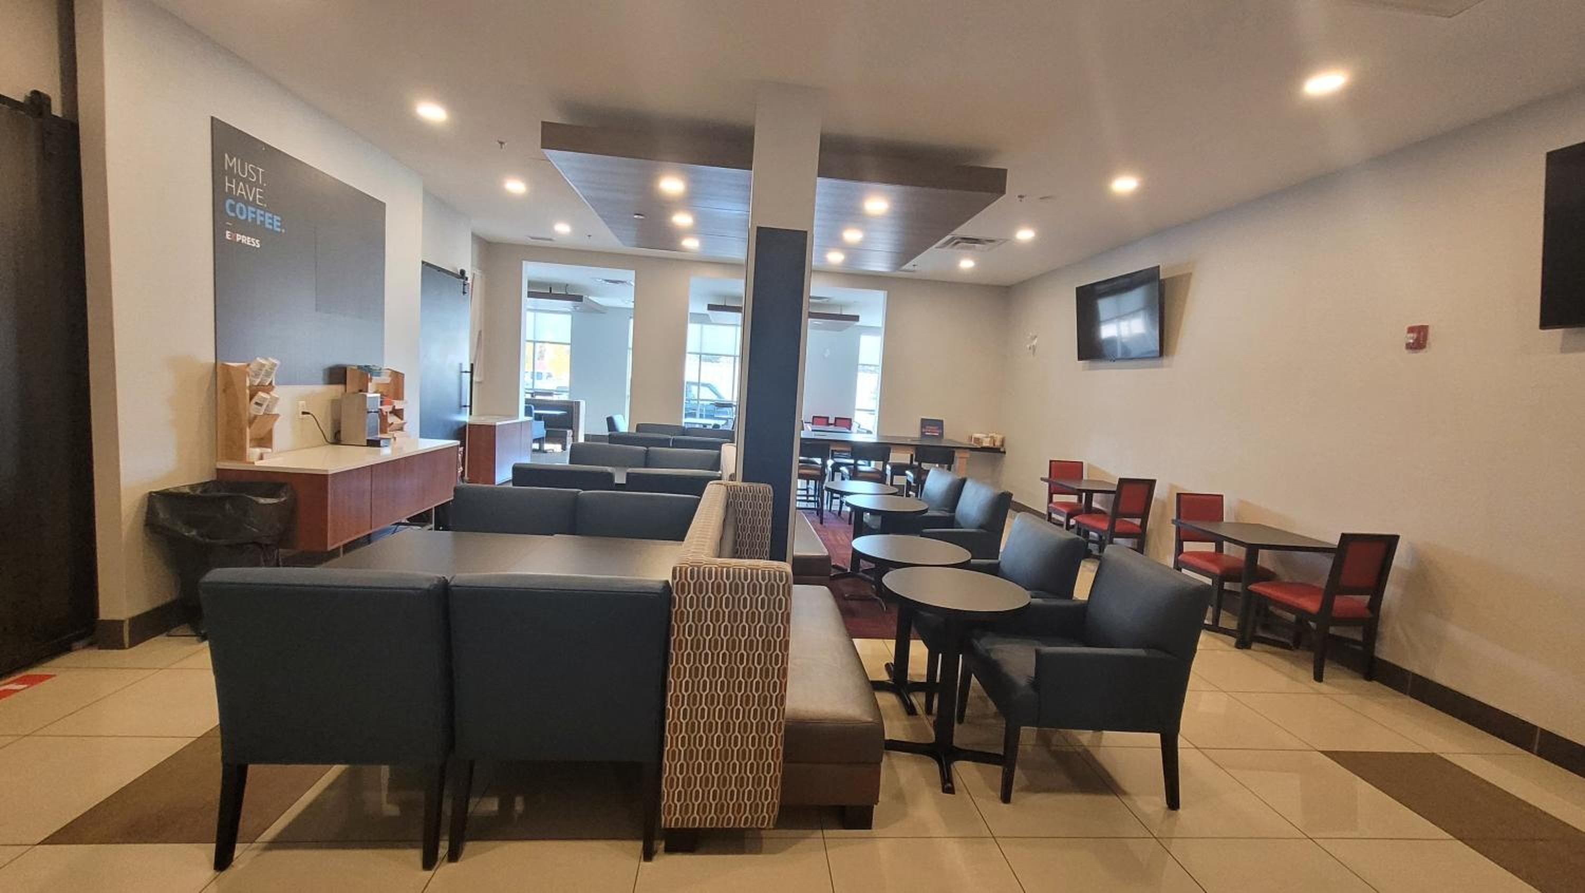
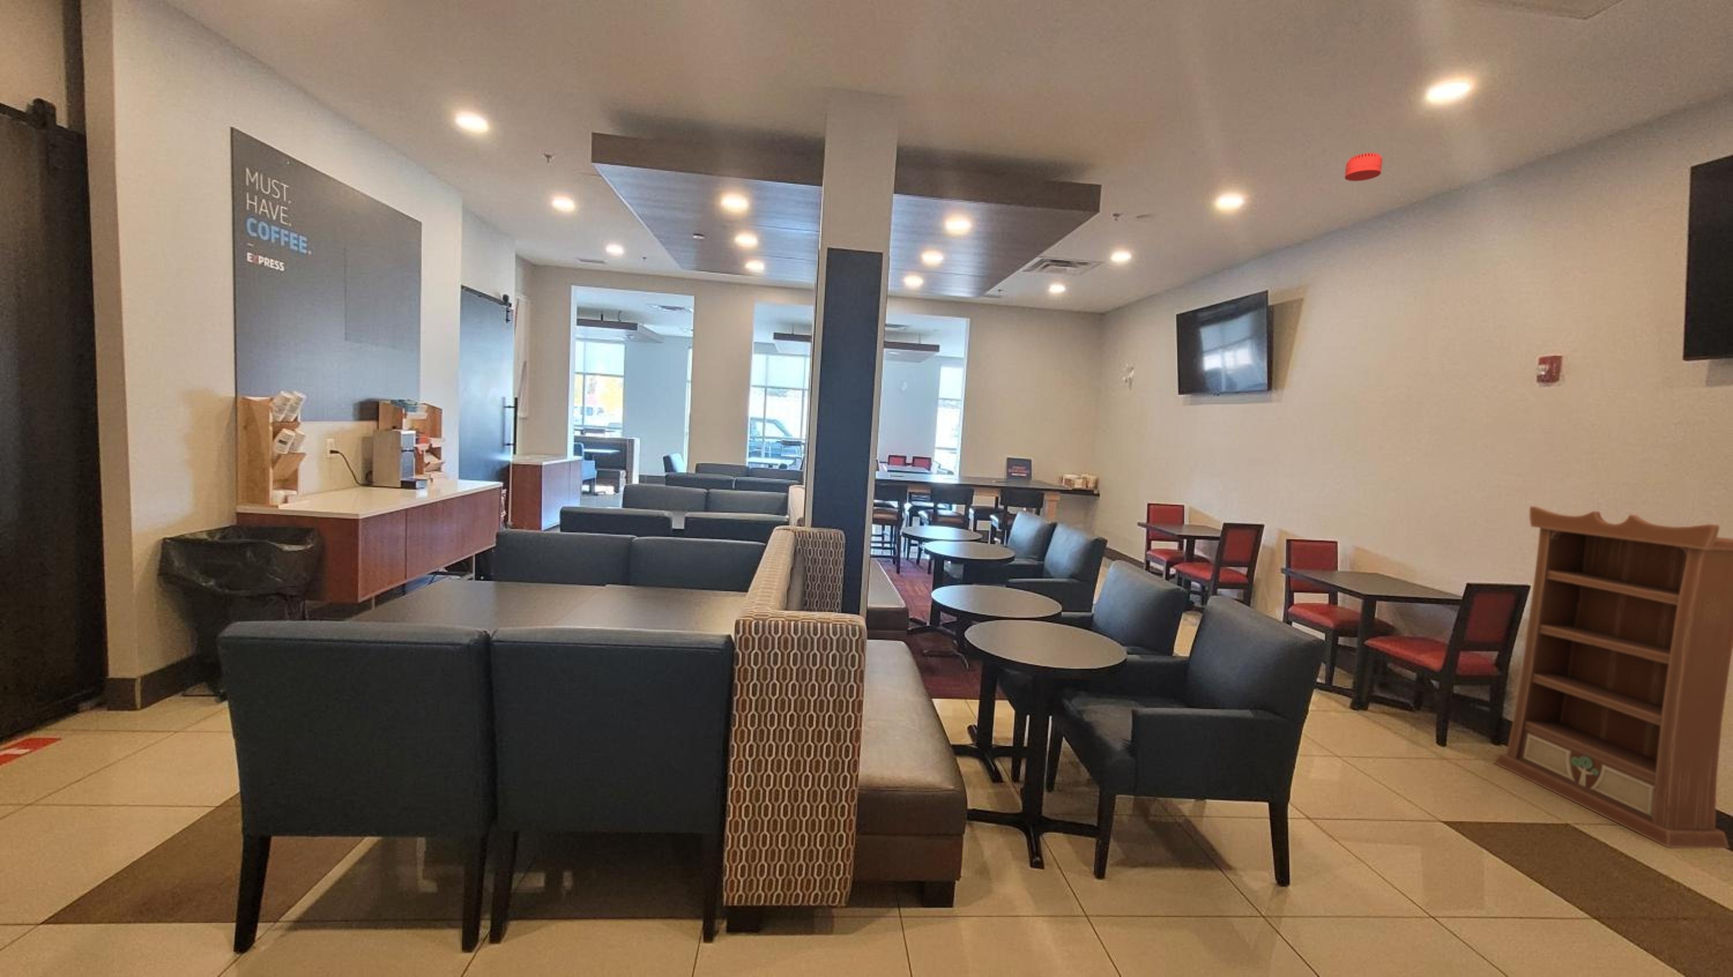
+ smoke detector [1344,152,1383,182]
+ bookcase [1493,506,1733,848]
